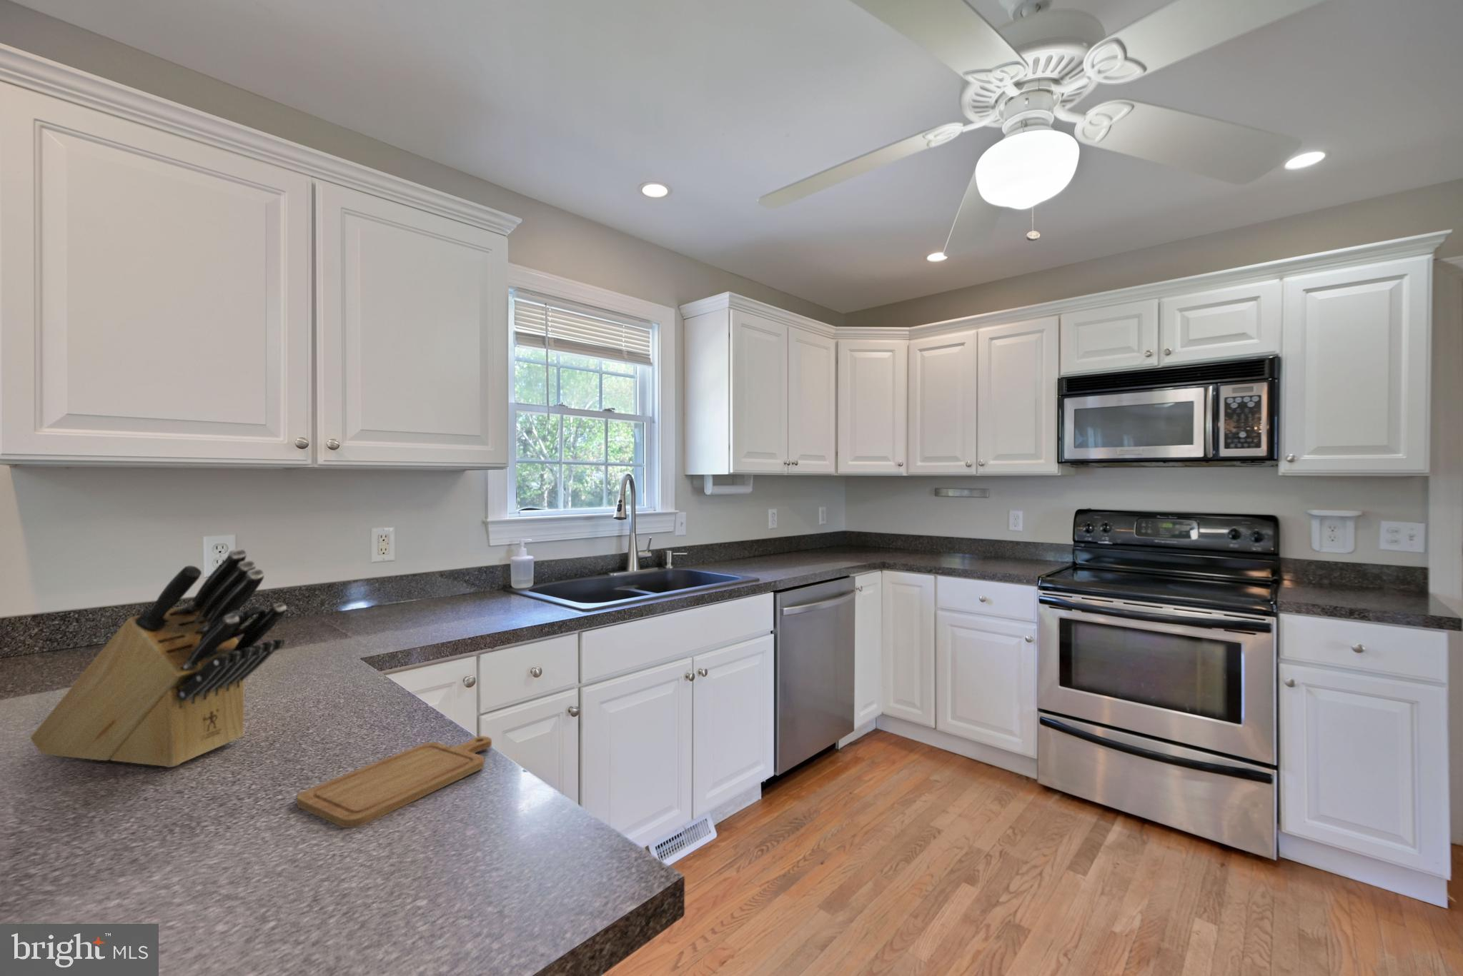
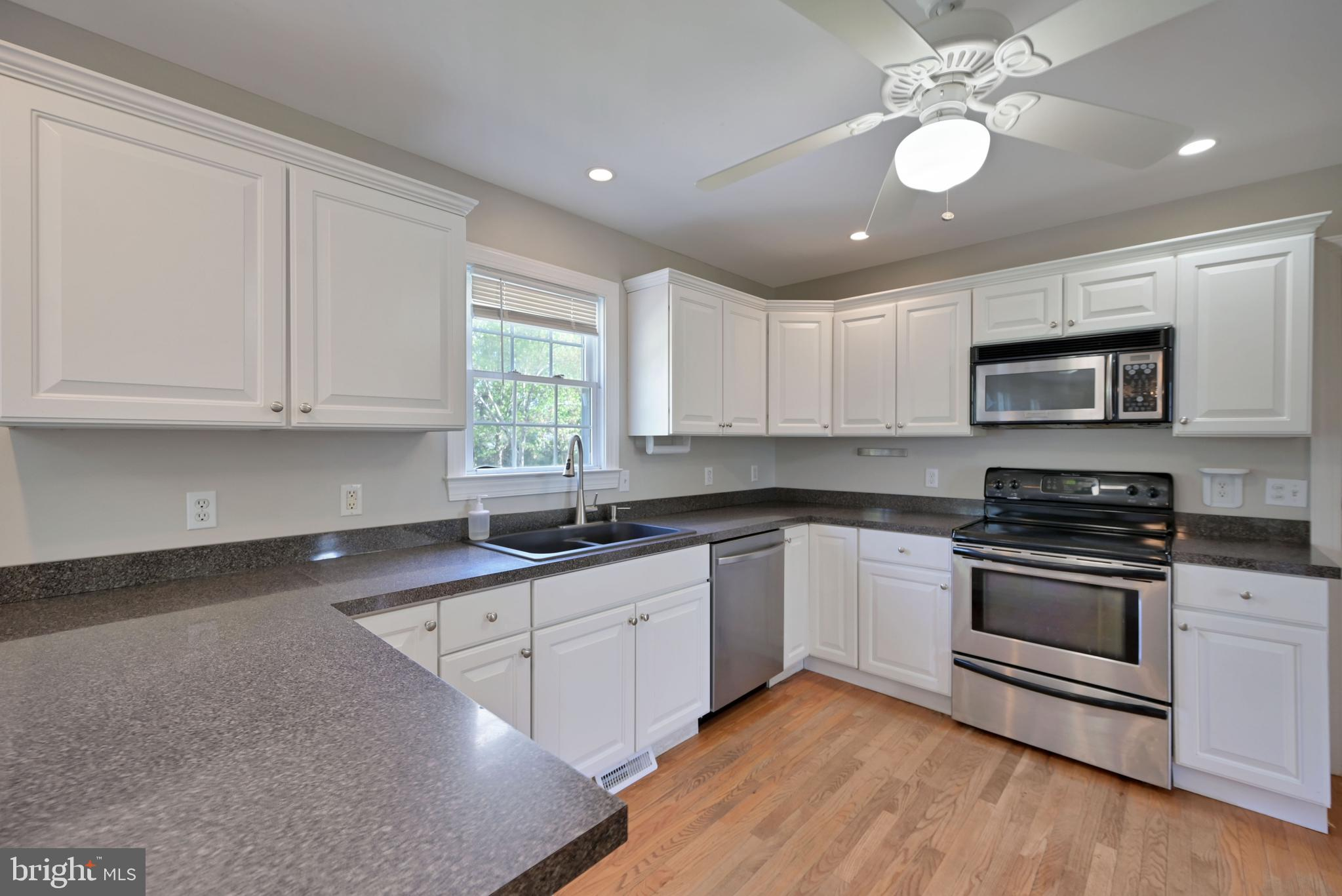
- knife block [31,548,288,768]
- chopping board [295,735,493,828]
